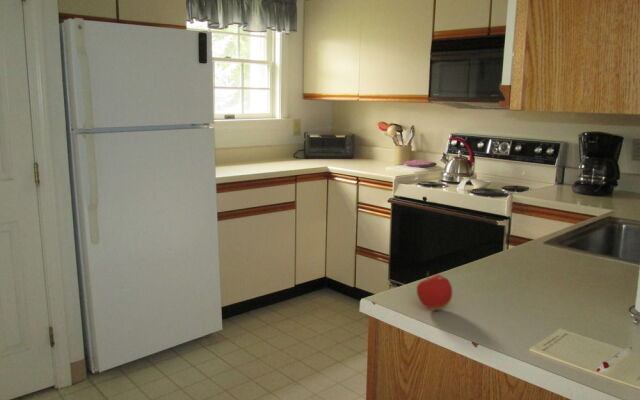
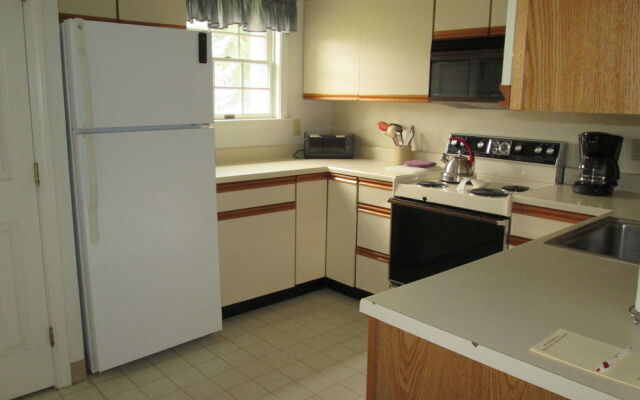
- fruit [416,270,453,311]
